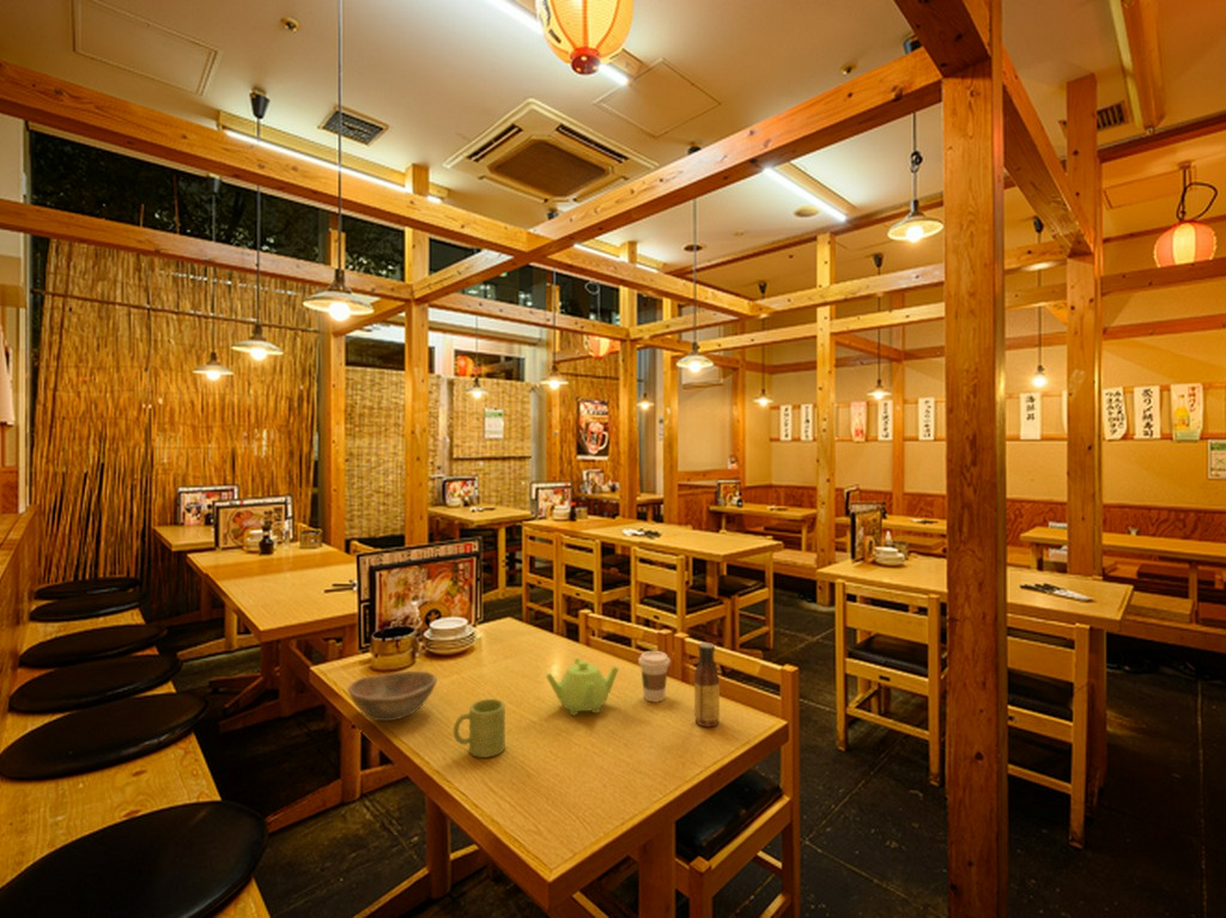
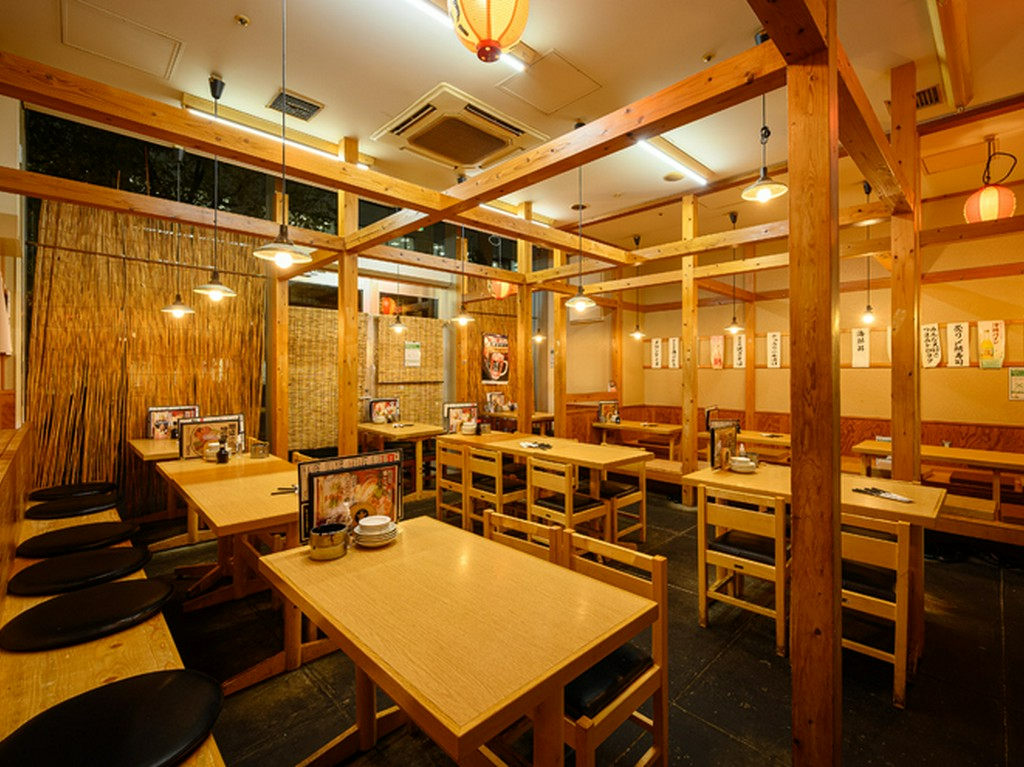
- coffee cup [637,650,672,703]
- mug [453,698,506,759]
- sauce bottle [693,642,721,728]
- teapot [545,657,619,717]
- bowl [346,670,438,722]
